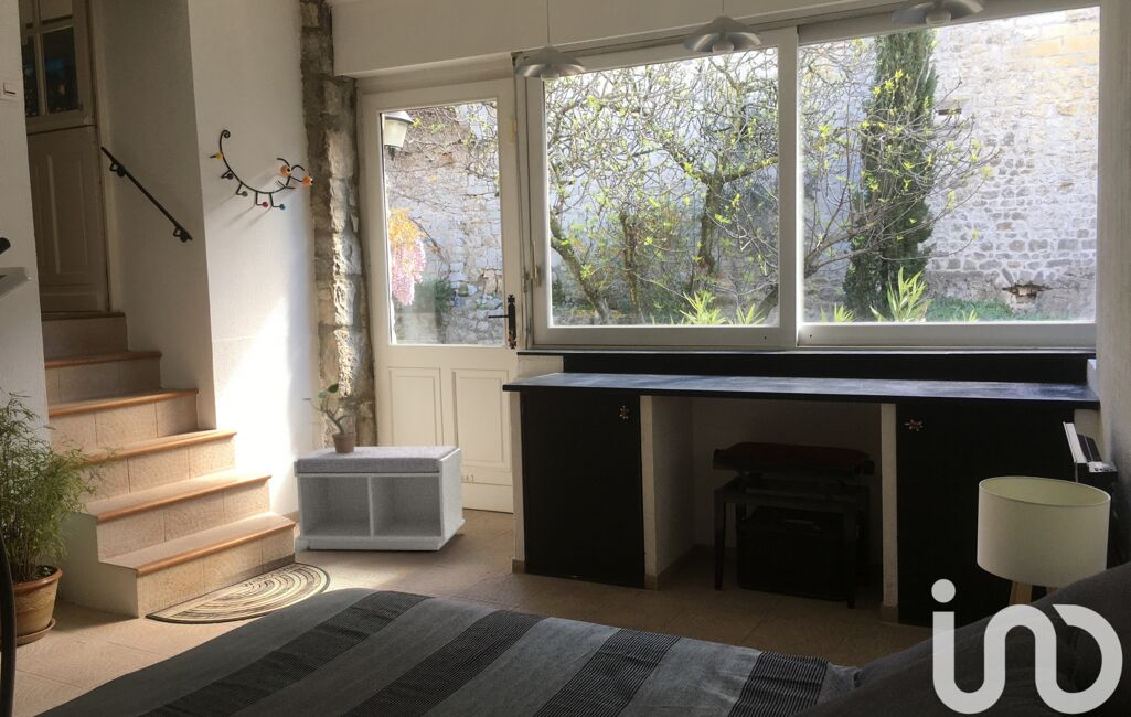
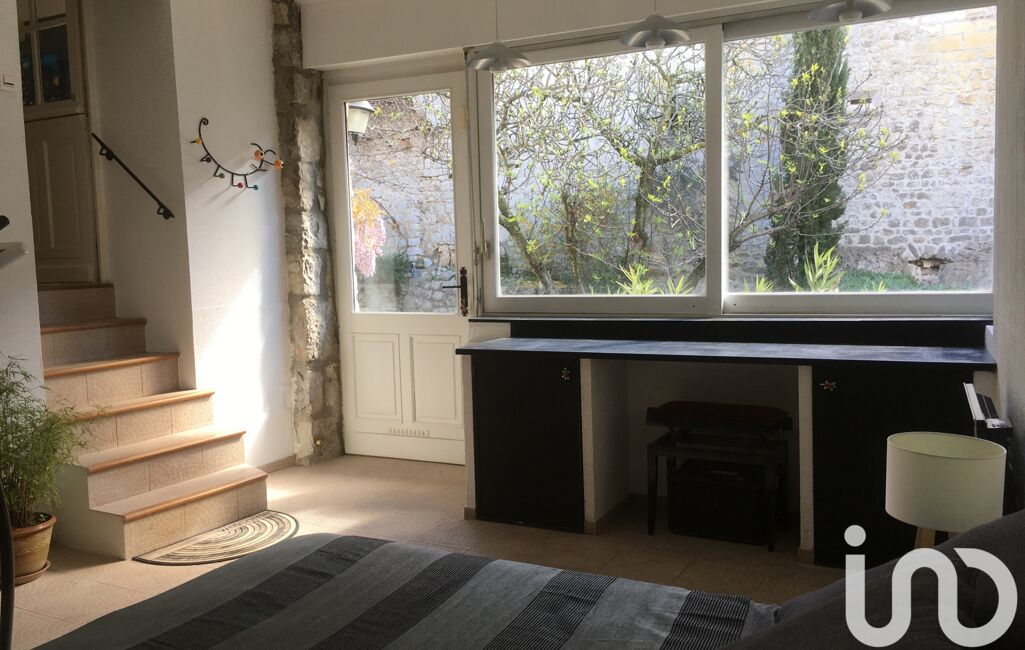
- potted plant [302,382,374,453]
- bench [292,445,466,552]
